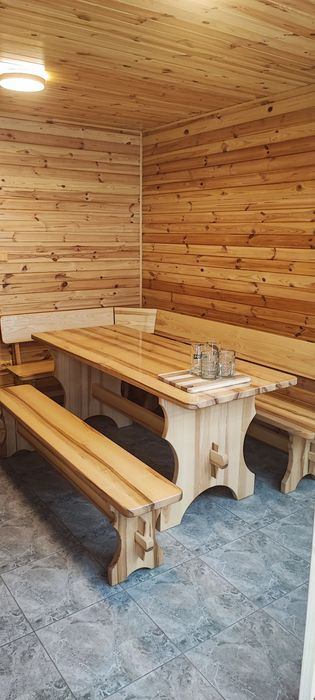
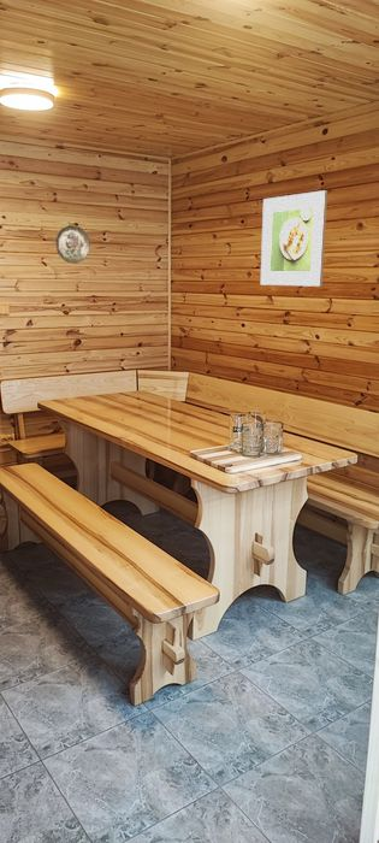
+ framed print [260,189,328,288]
+ decorative plate [54,224,91,265]
